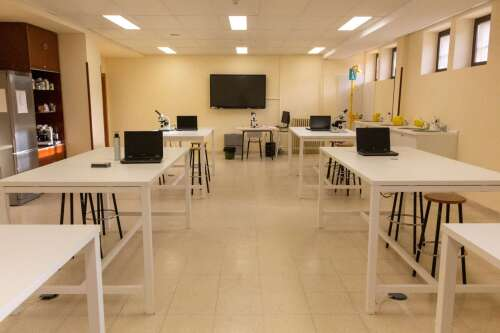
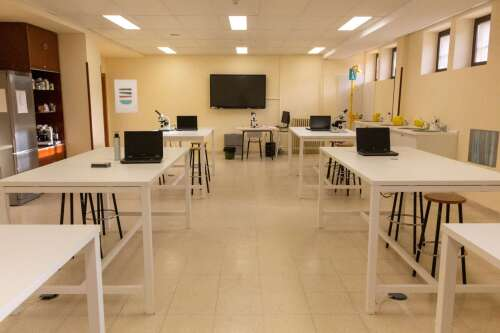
+ wall art [467,128,500,169]
+ wall art [113,78,139,114]
